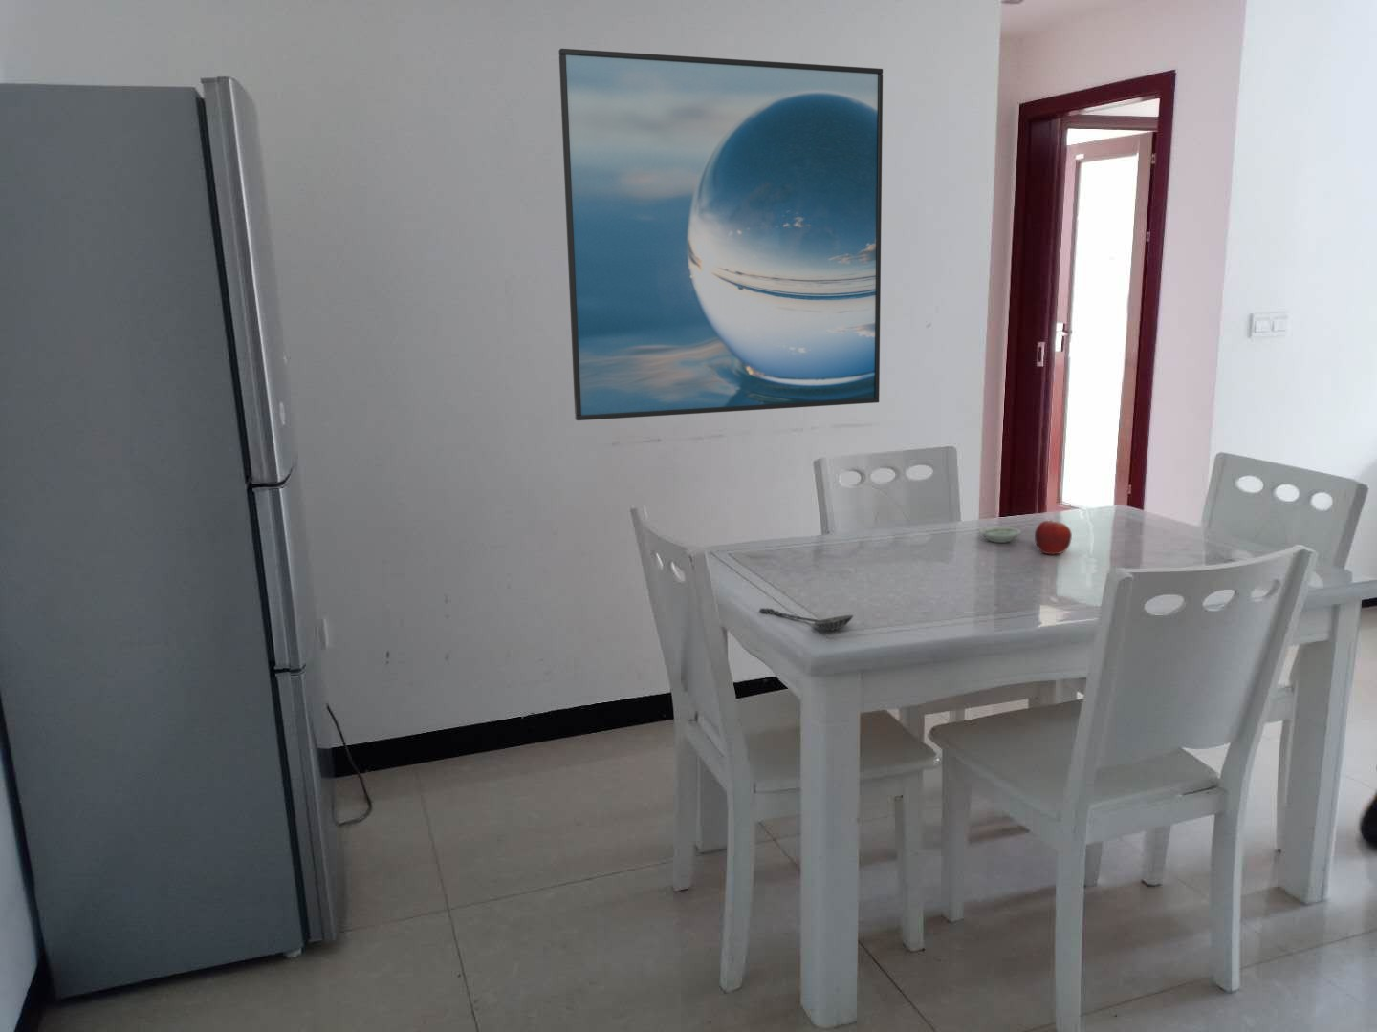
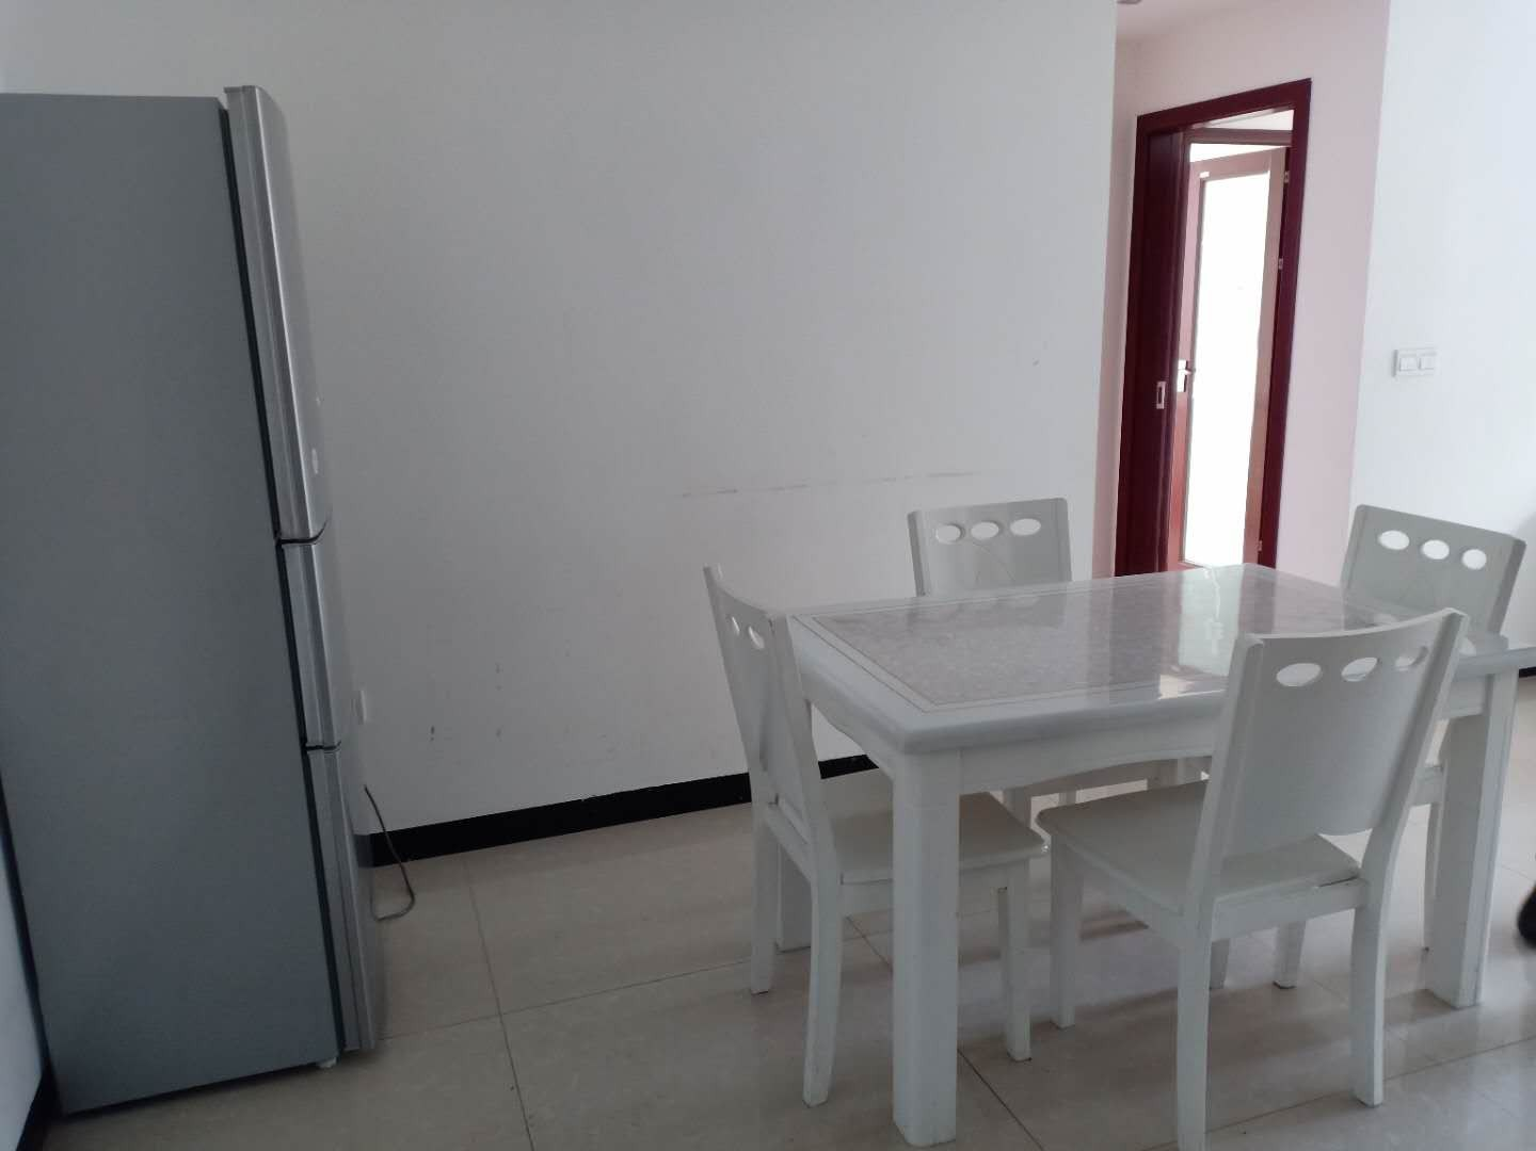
- saucer [978,527,1022,544]
- spoon [759,607,854,632]
- fruit [1033,519,1073,555]
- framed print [557,48,884,422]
